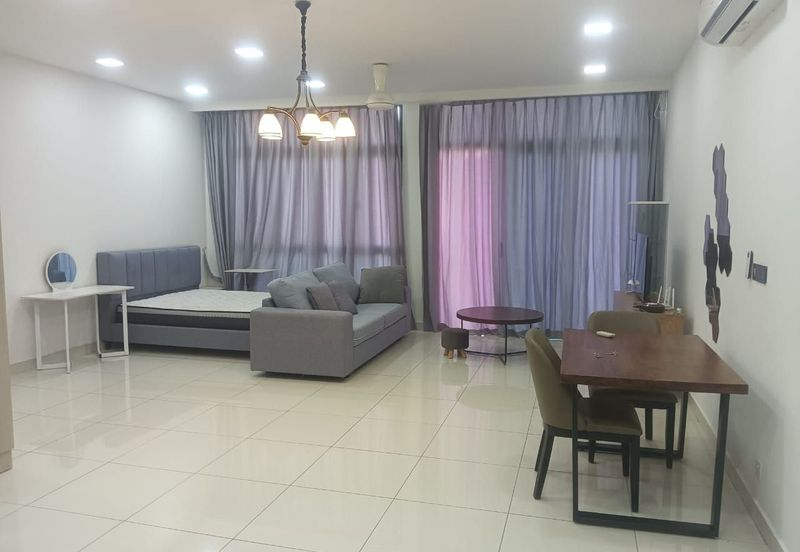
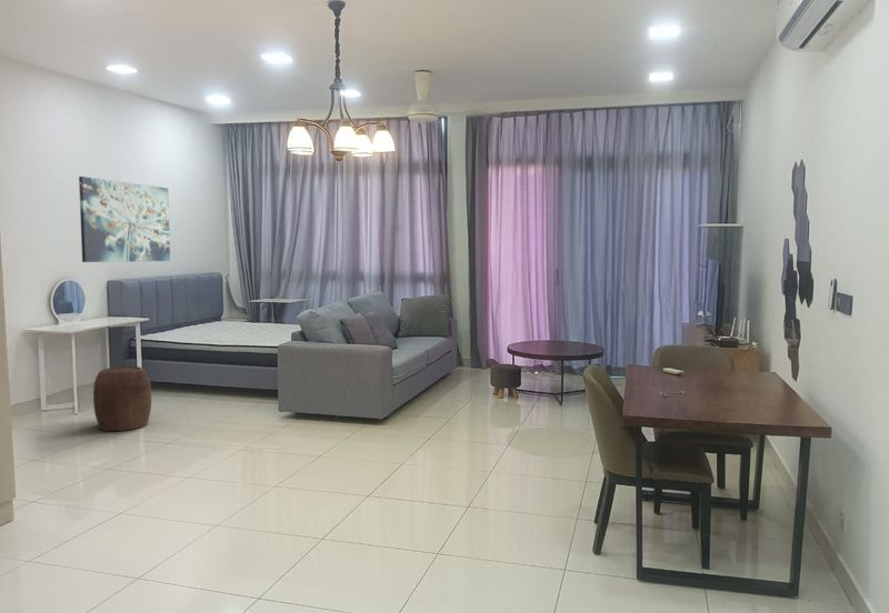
+ stool [92,365,152,432]
+ wall art [78,175,171,263]
